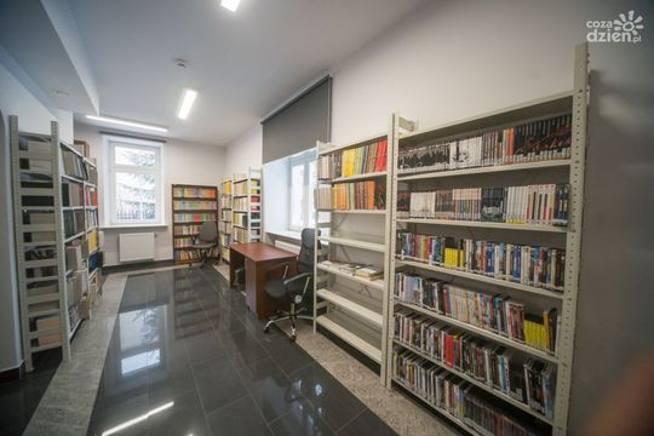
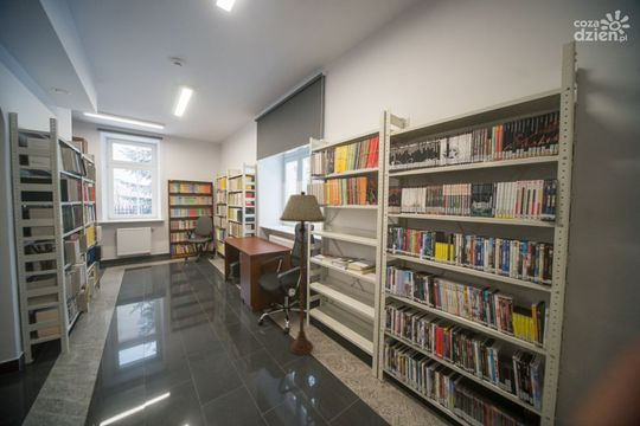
+ floor lamp [279,191,327,356]
